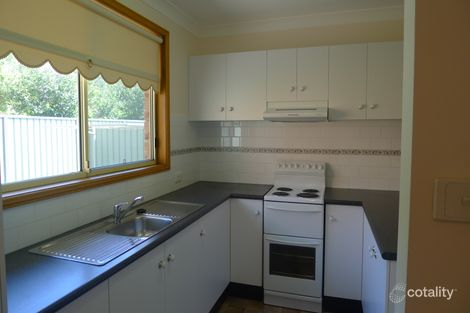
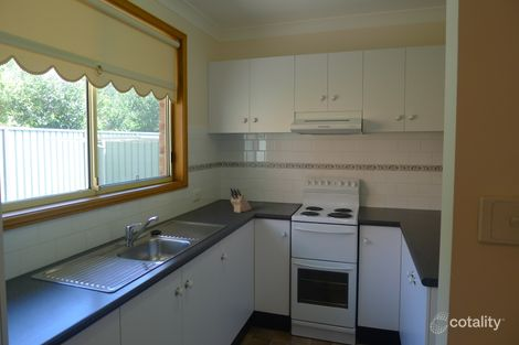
+ knife block [229,187,253,214]
